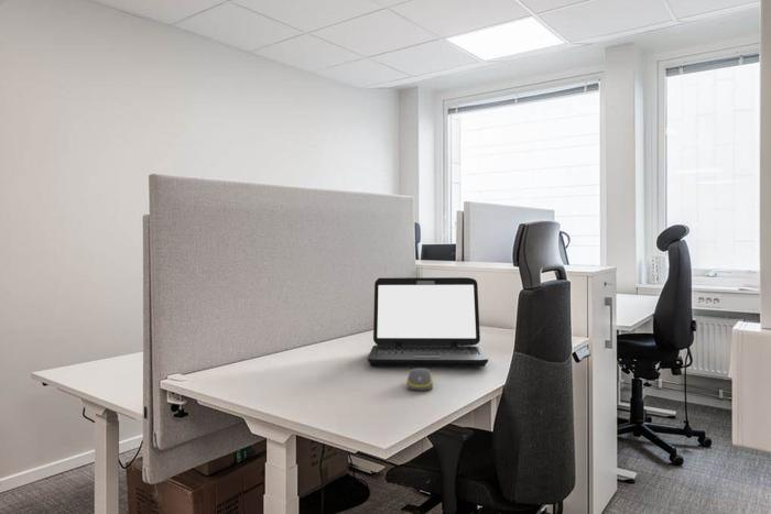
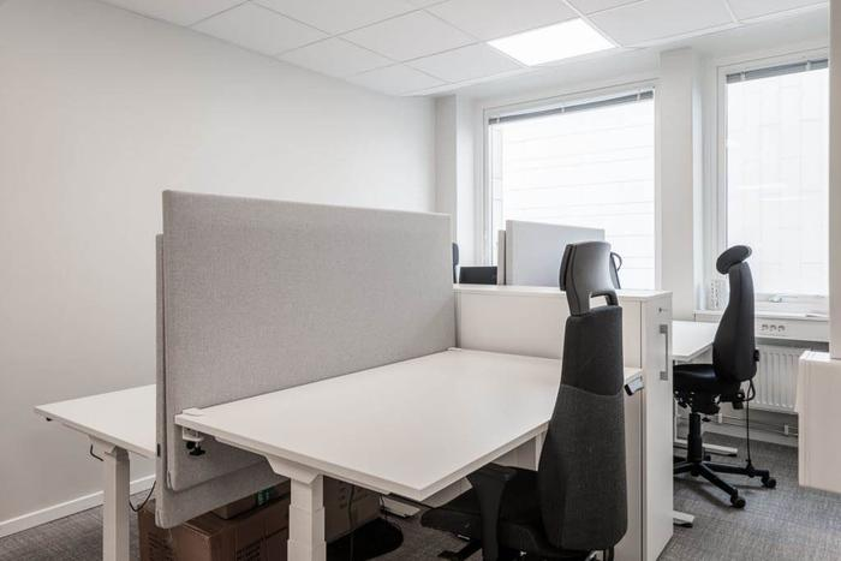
- laptop [367,276,489,368]
- computer mouse [405,368,434,391]
